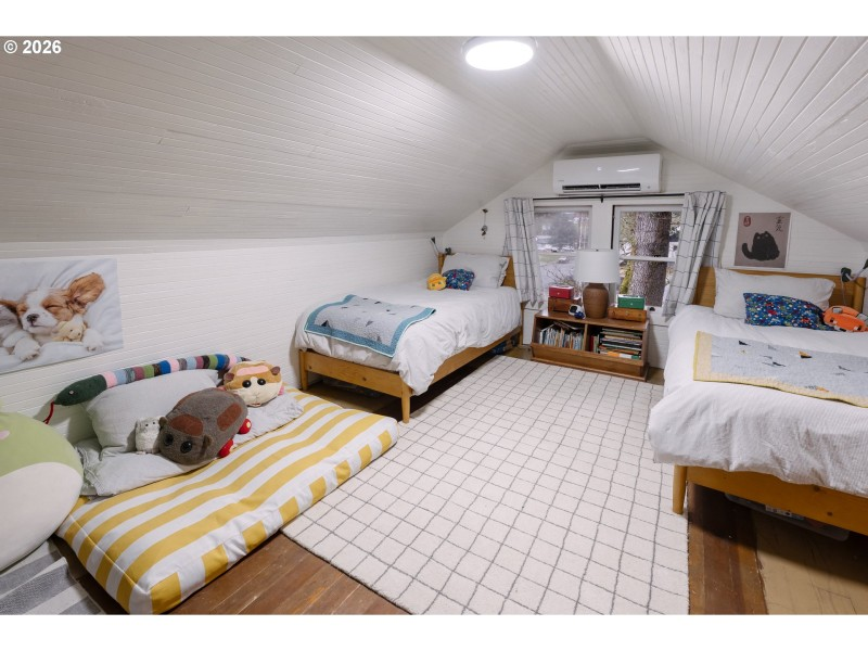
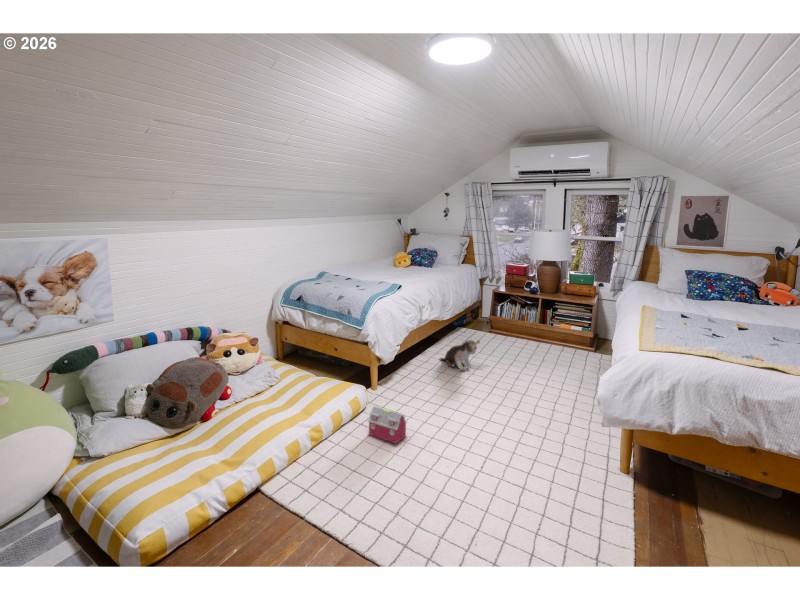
+ toy house [366,405,409,445]
+ plush toy [439,339,481,371]
